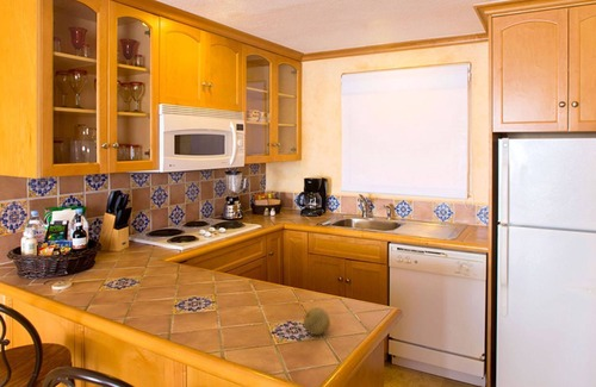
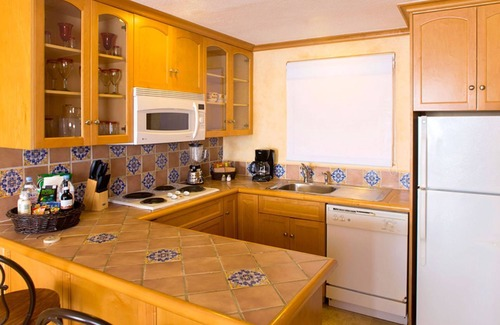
- fruit [303,306,331,336]
